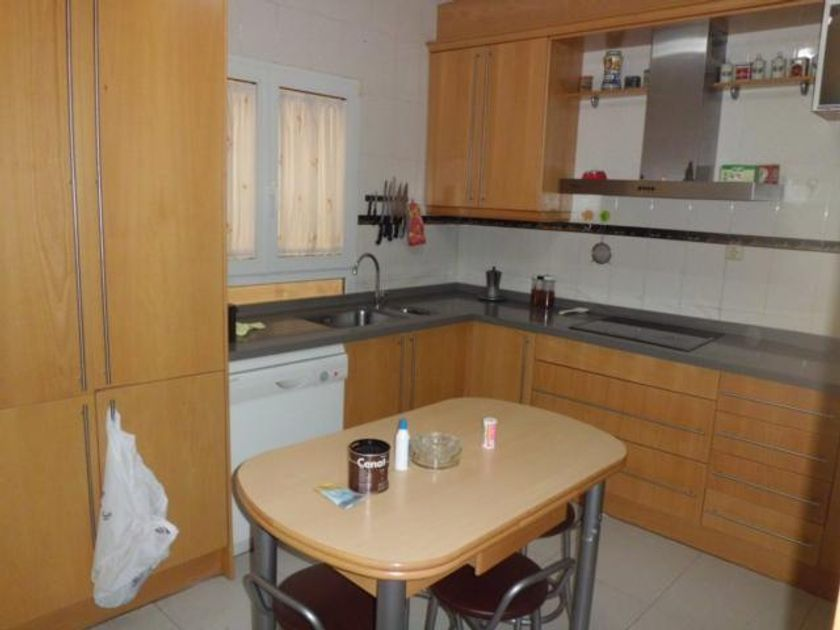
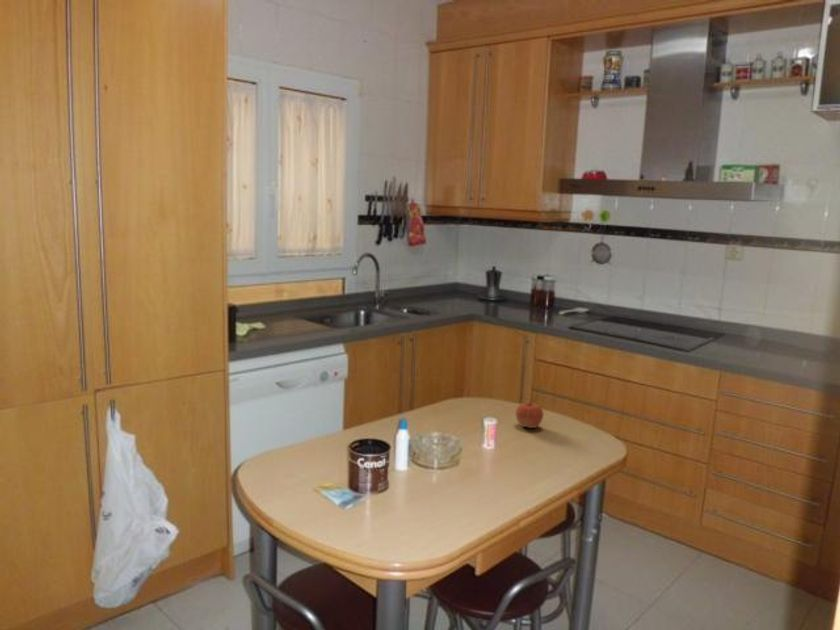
+ apple [515,401,544,429]
